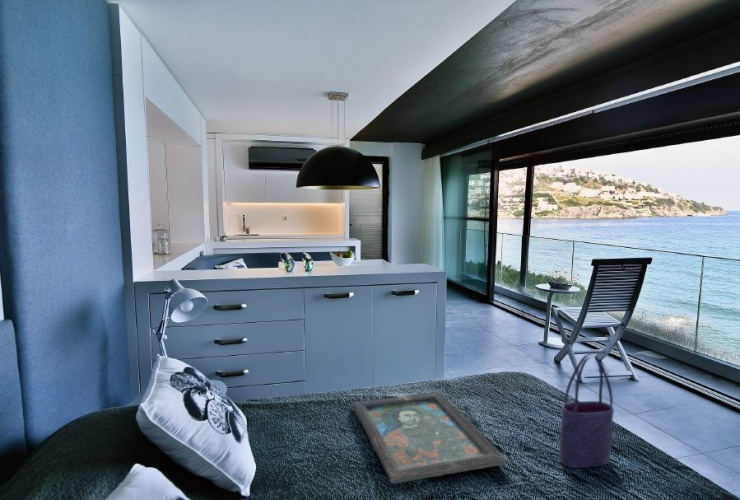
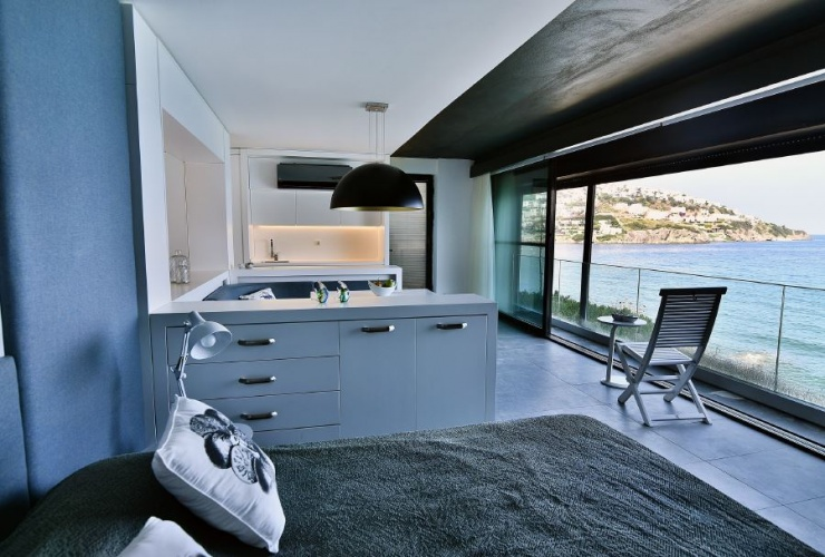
- decorative tray [352,391,507,485]
- tote bag [559,353,615,469]
